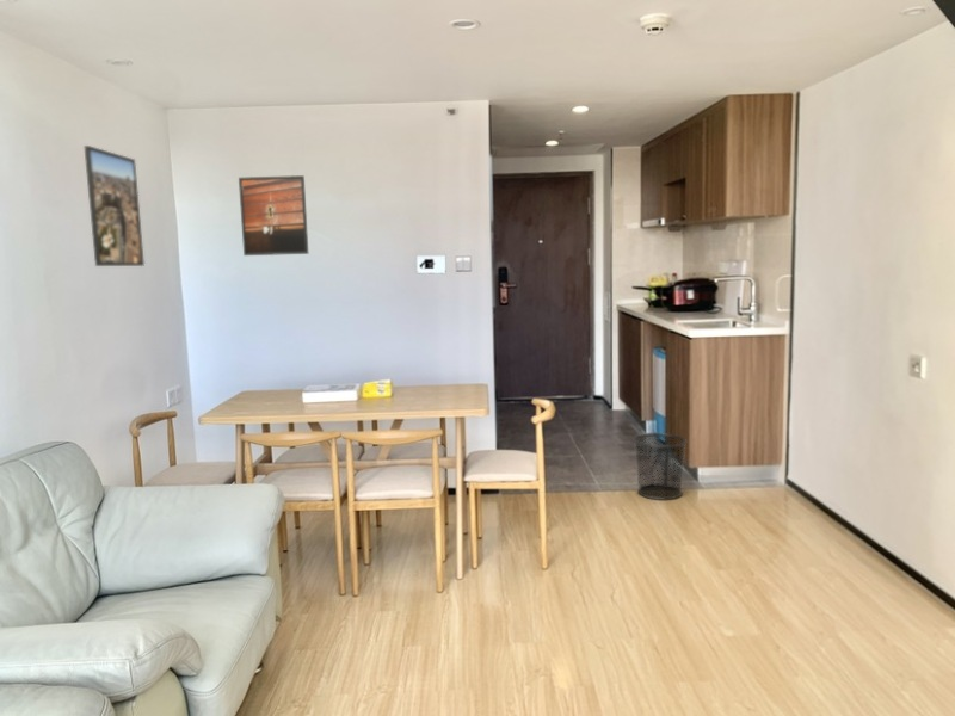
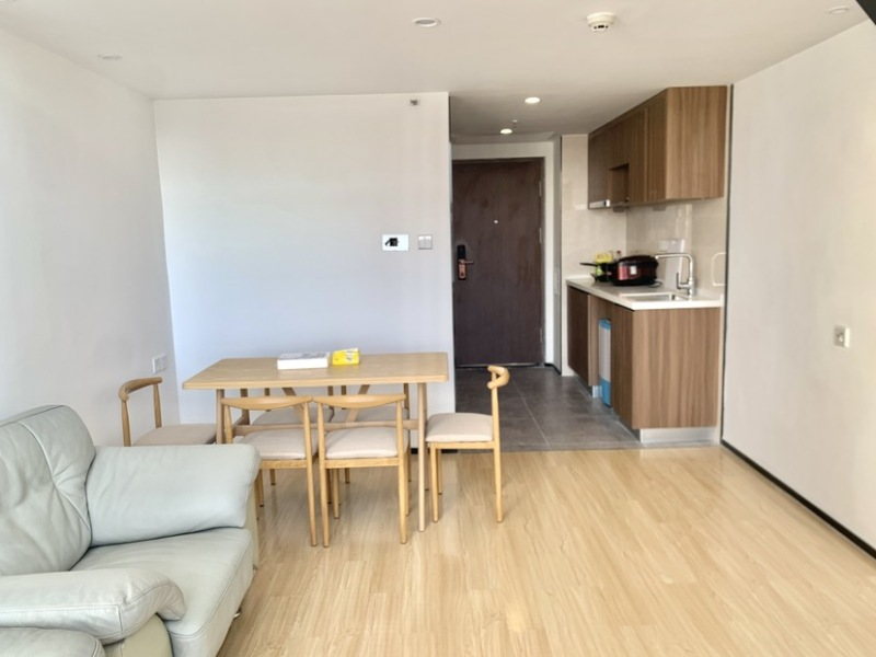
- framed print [82,144,146,267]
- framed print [238,174,309,257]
- trash can [633,432,688,501]
